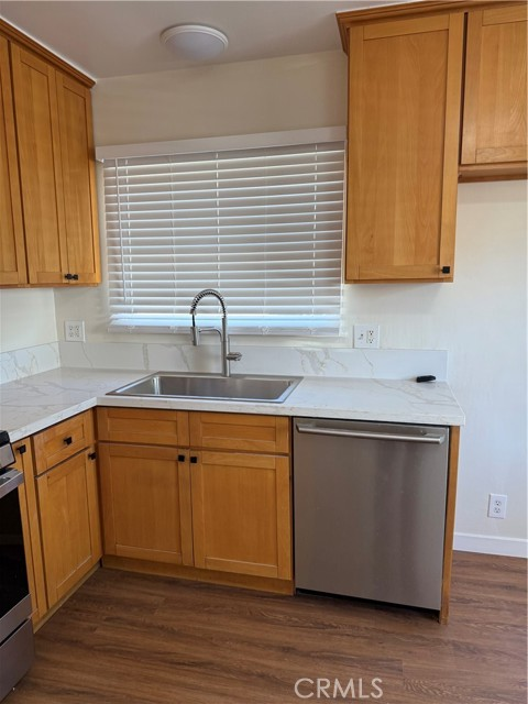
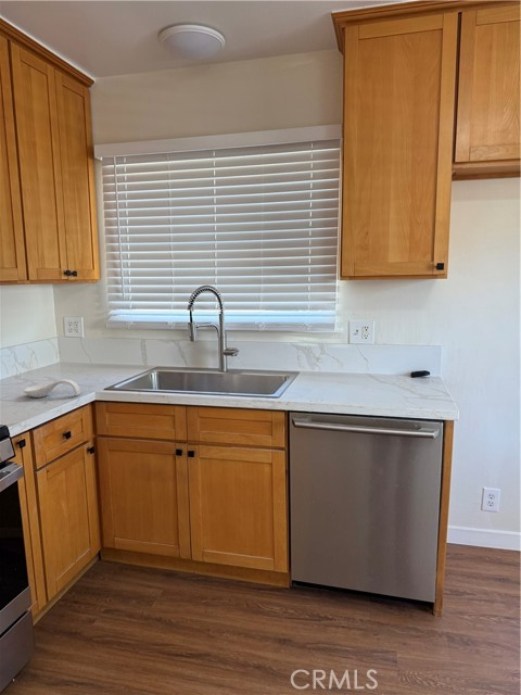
+ spoon rest [23,378,81,399]
